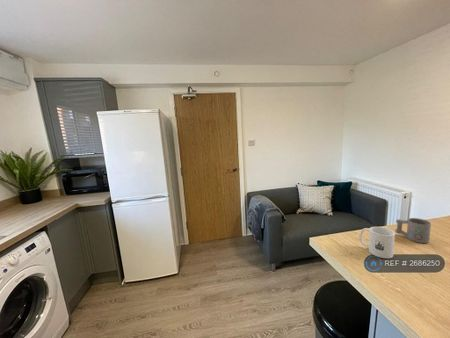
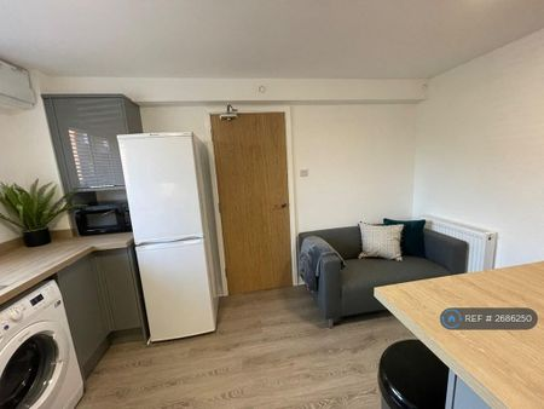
- mug [394,217,432,244]
- mug [359,226,396,259]
